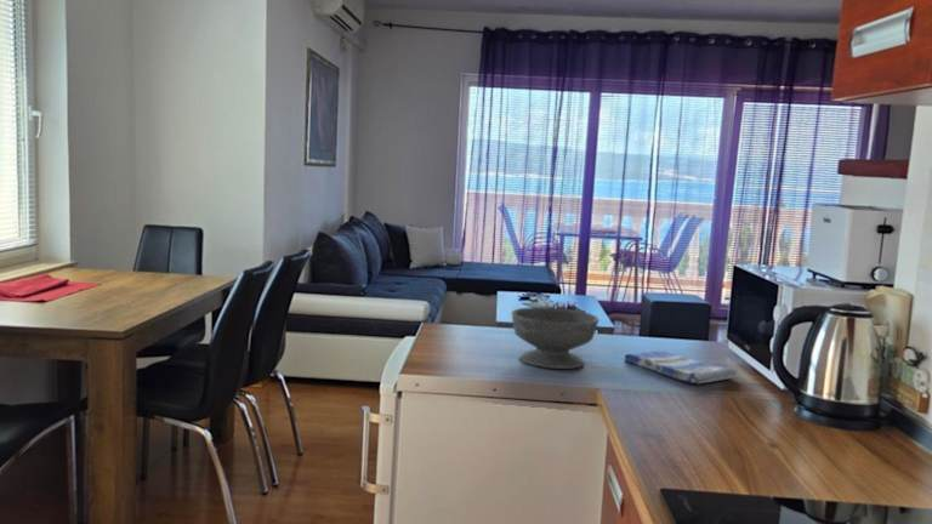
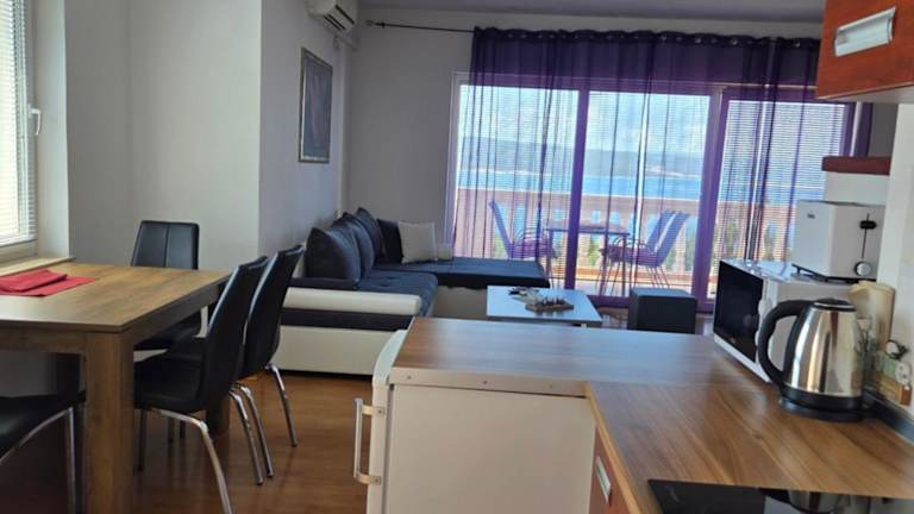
- dish towel [624,351,738,385]
- bowl [511,306,599,370]
